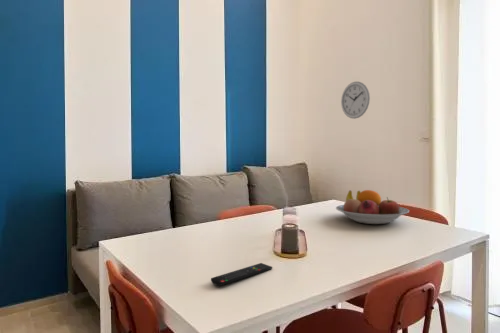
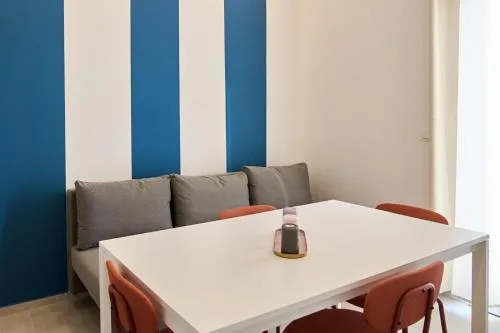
- remote control [210,262,273,287]
- fruit bowl [335,189,410,225]
- wall clock [340,81,371,120]
